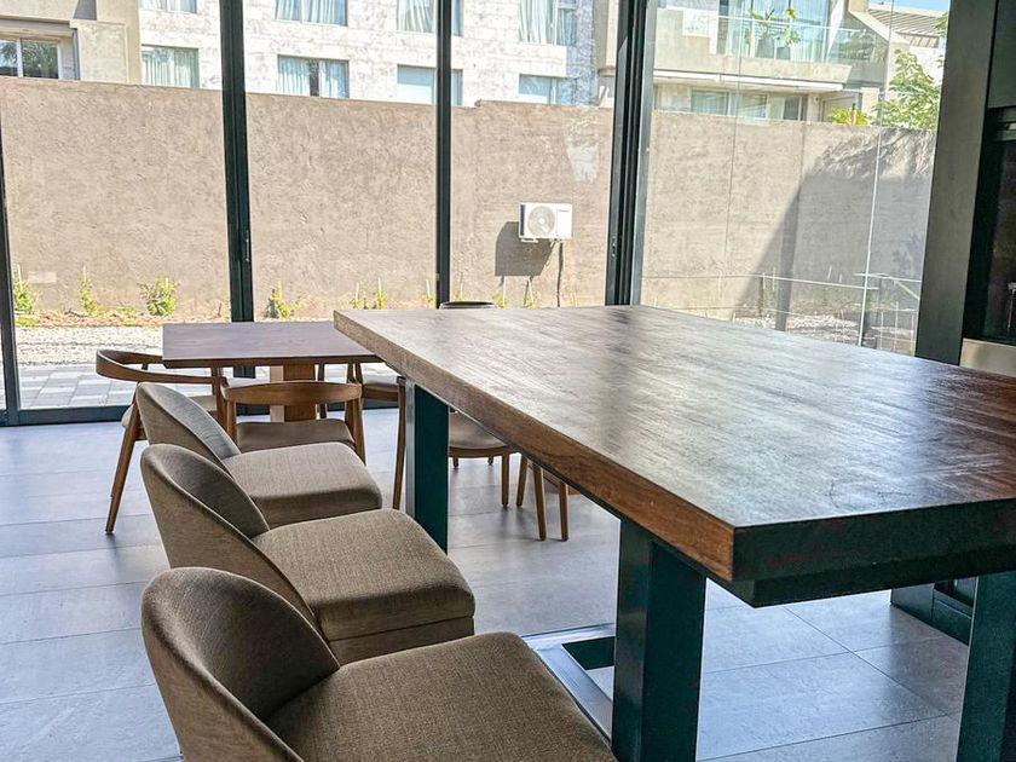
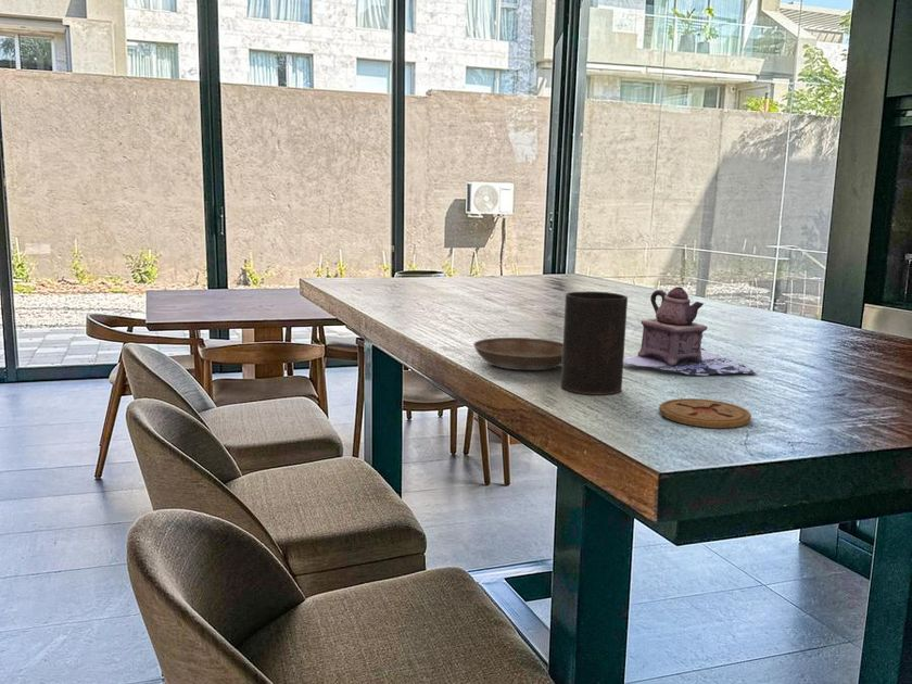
+ cup [560,291,629,395]
+ coaster [658,397,752,429]
+ saucer [472,337,563,371]
+ teapot [623,286,757,377]
